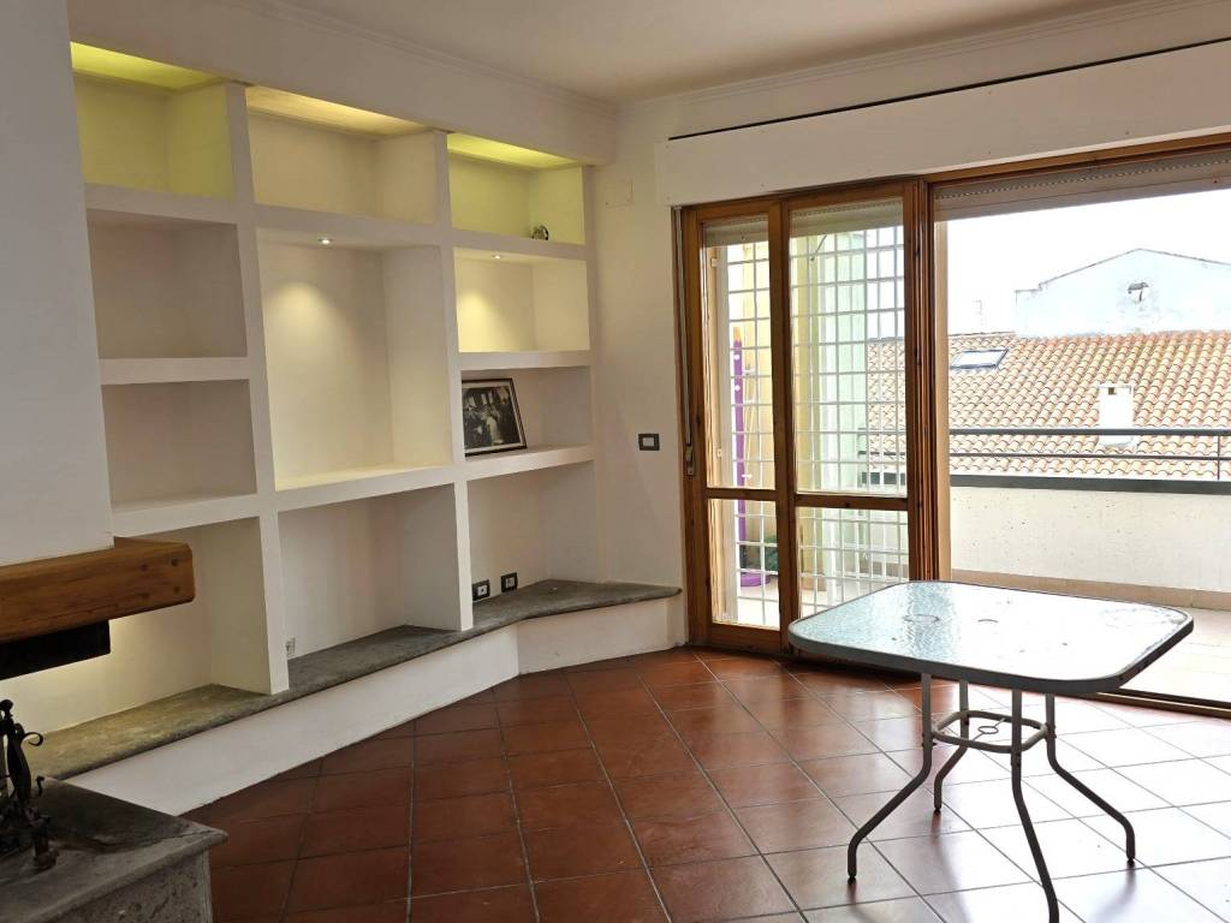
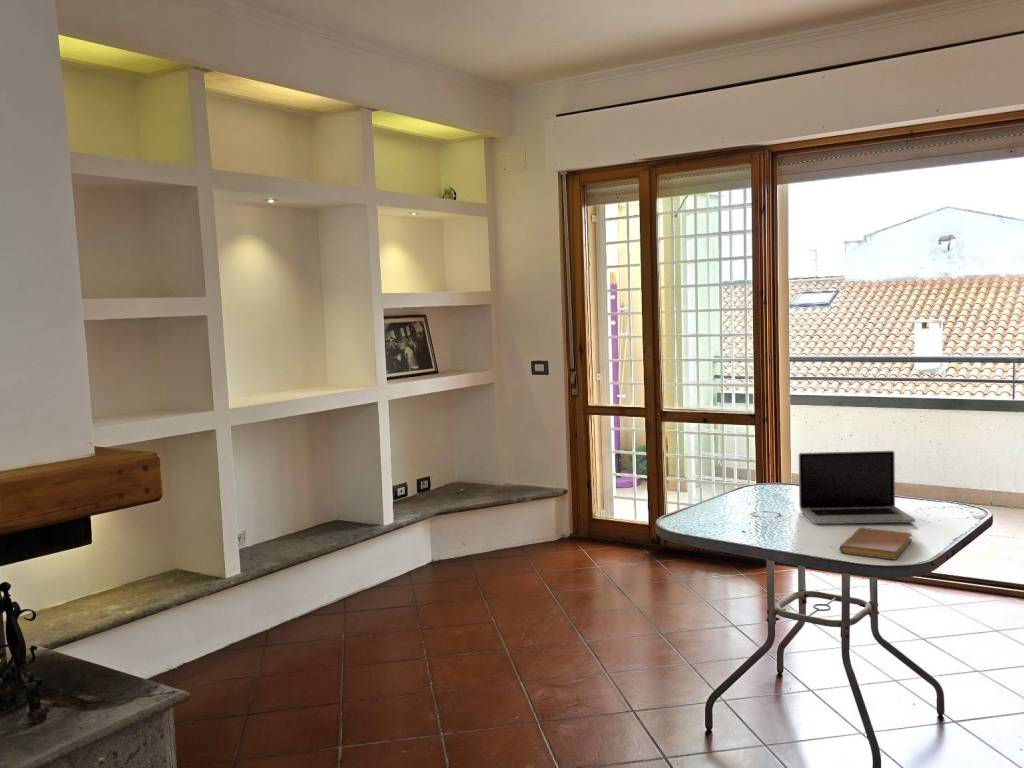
+ laptop [798,450,916,525]
+ notebook [839,527,913,561]
